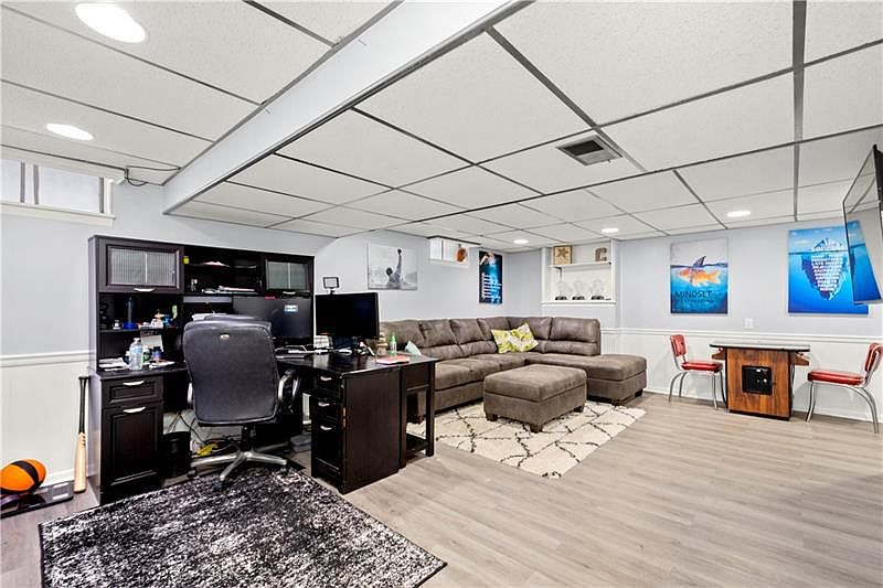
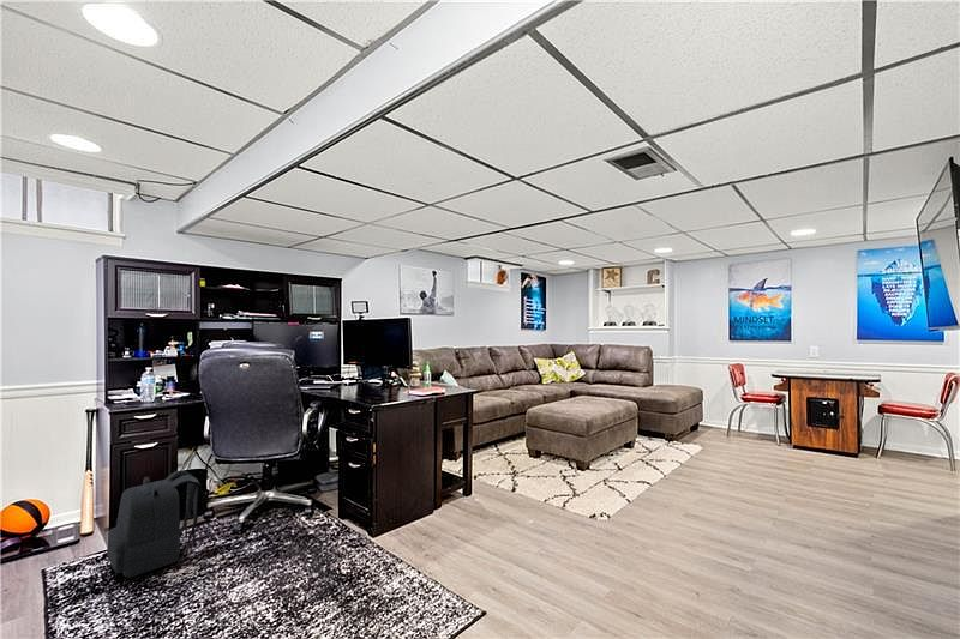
+ backpack [106,469,202,579]
